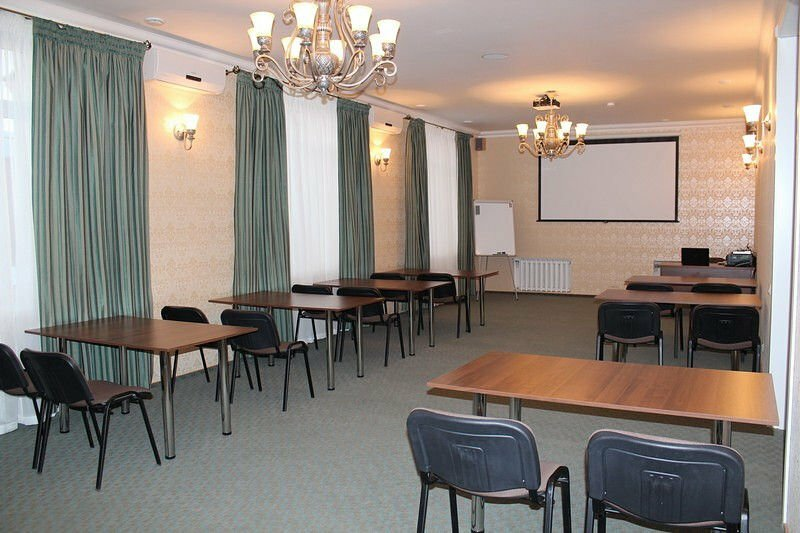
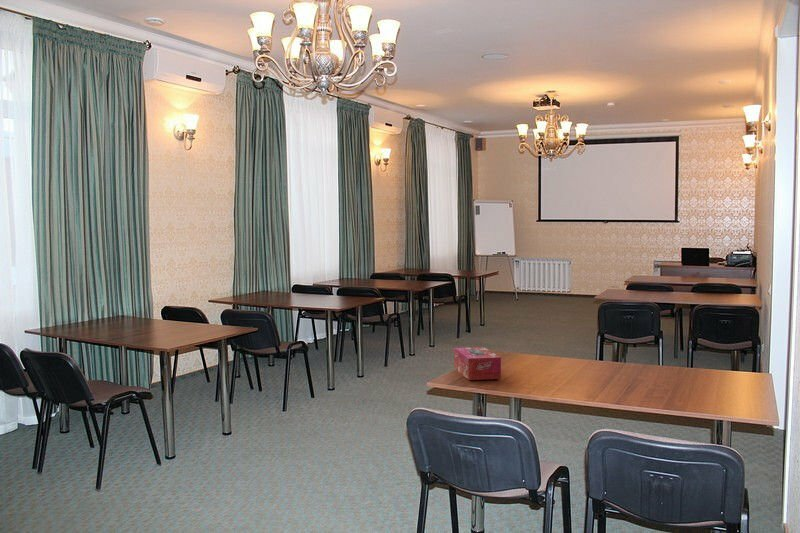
+ tissue box [453,346,502,381]
